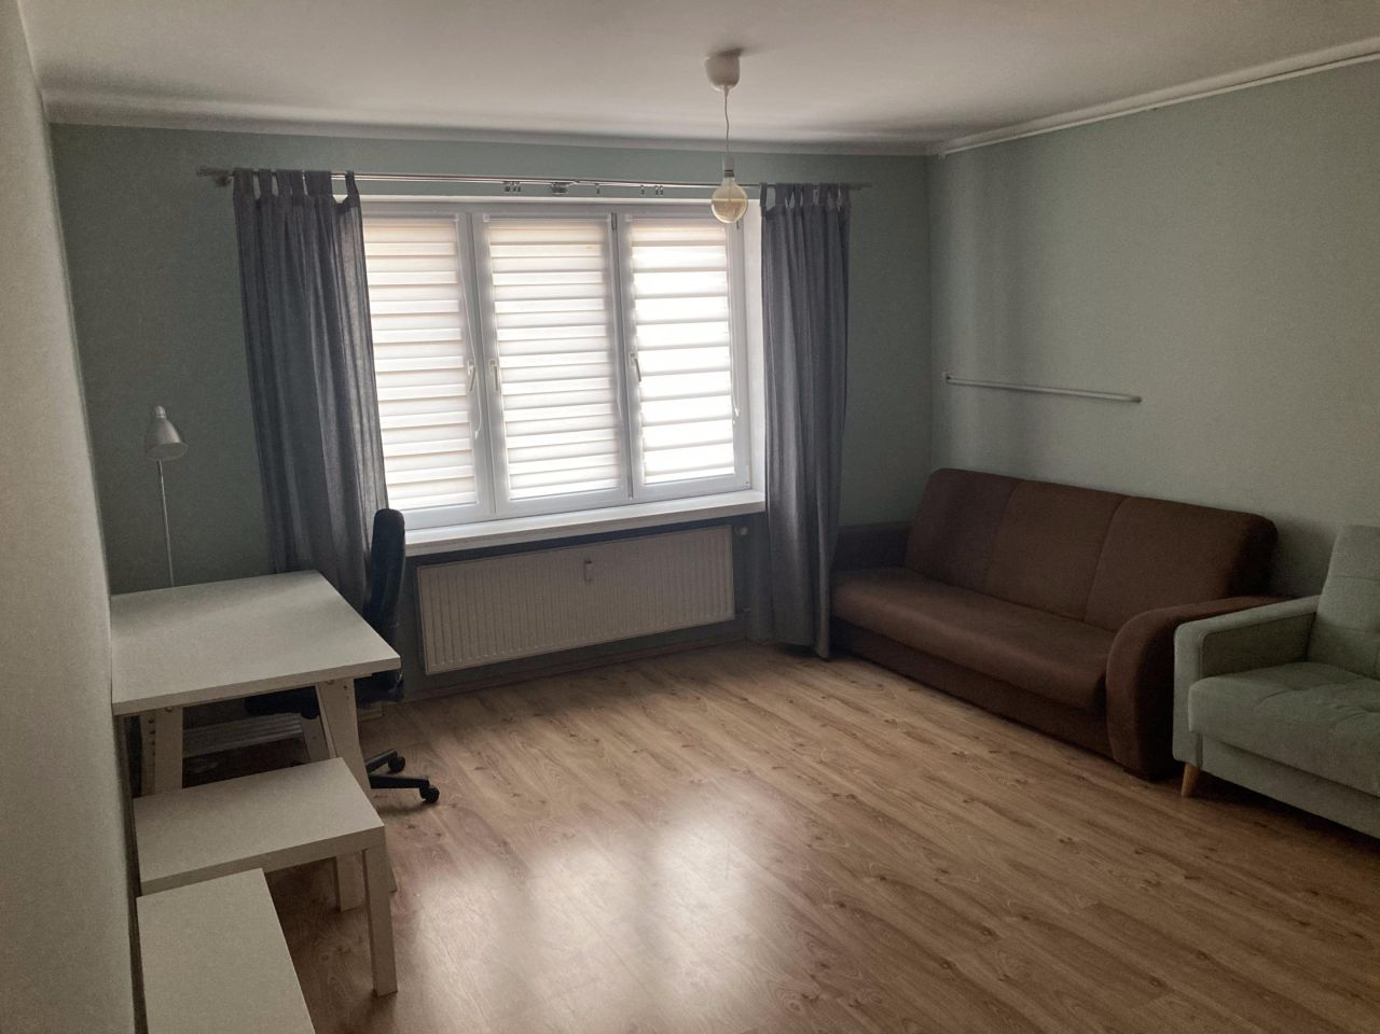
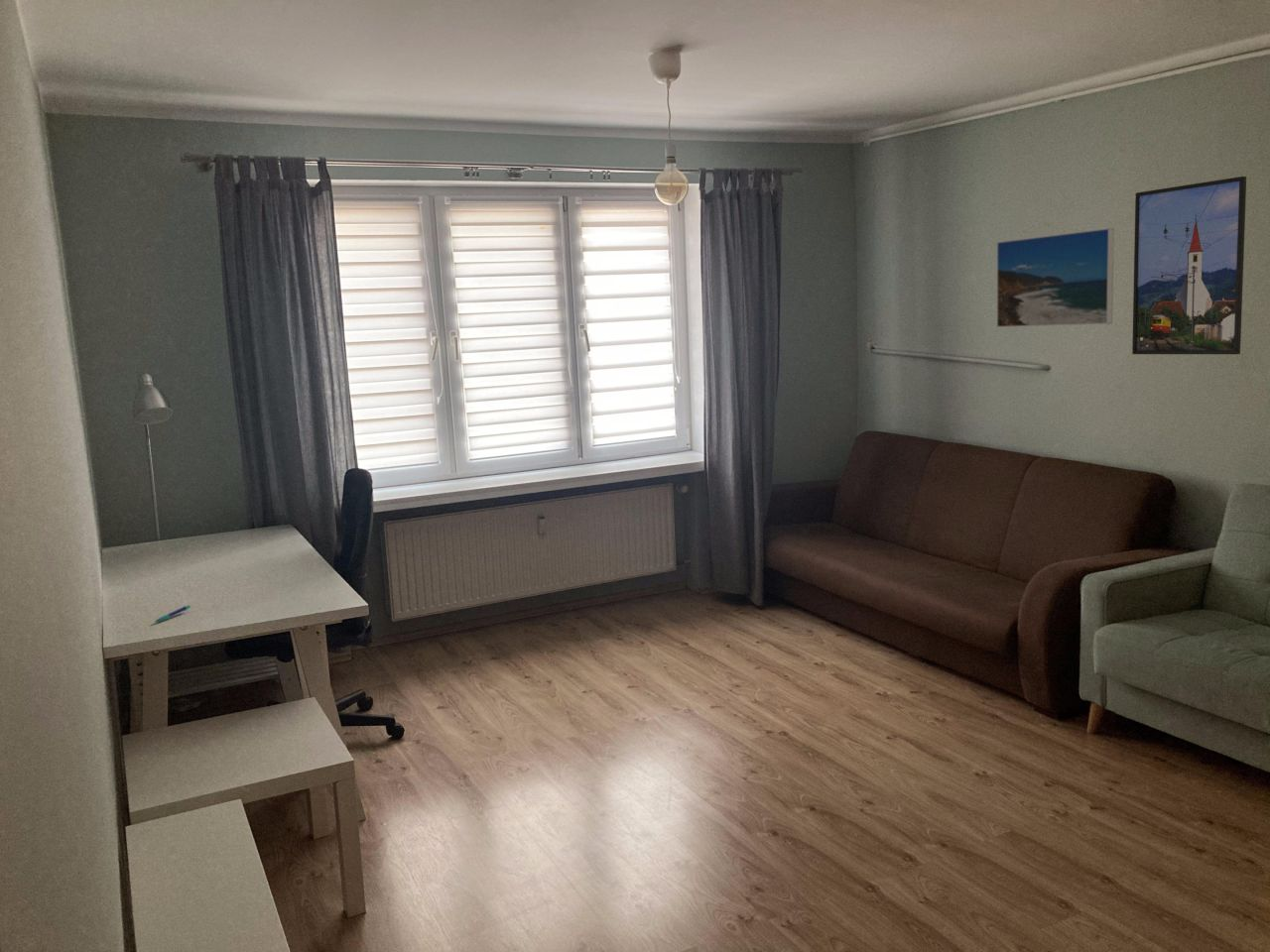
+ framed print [996,227,1115,328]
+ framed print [1131,176,1247,355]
+ pen [154,604,191,623]
